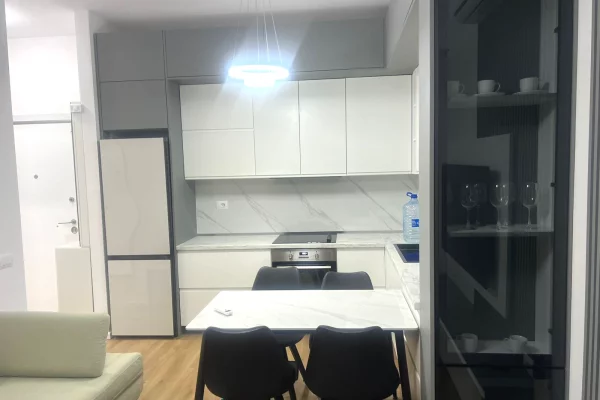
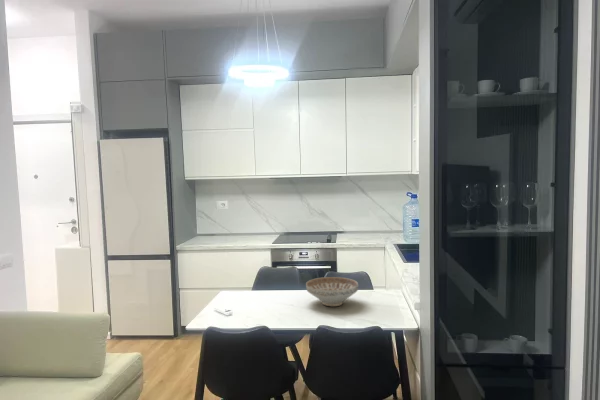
+ decorative bowl [305,276,359,308]
